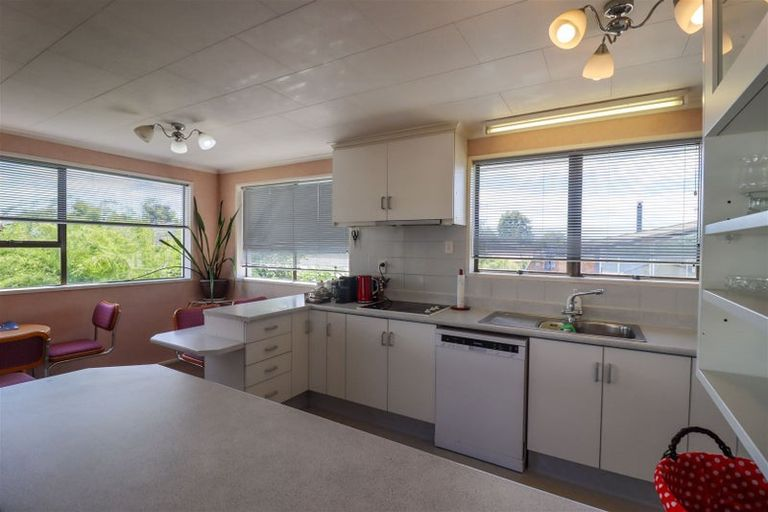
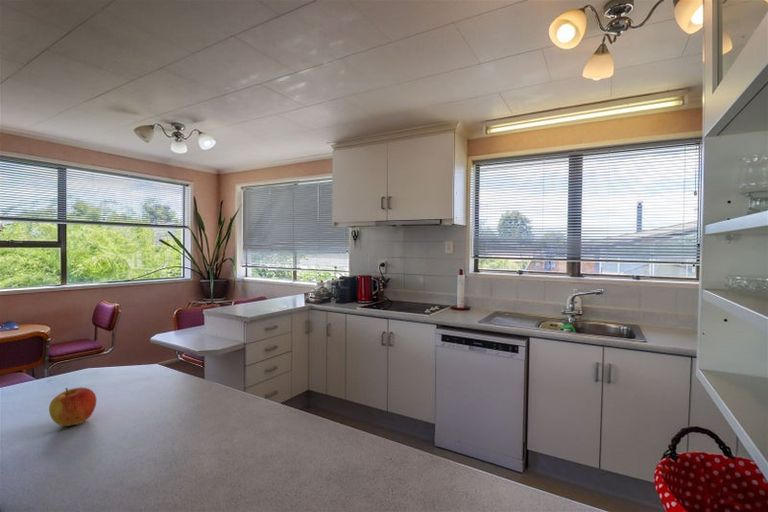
+ apple [48,387,98,427]
